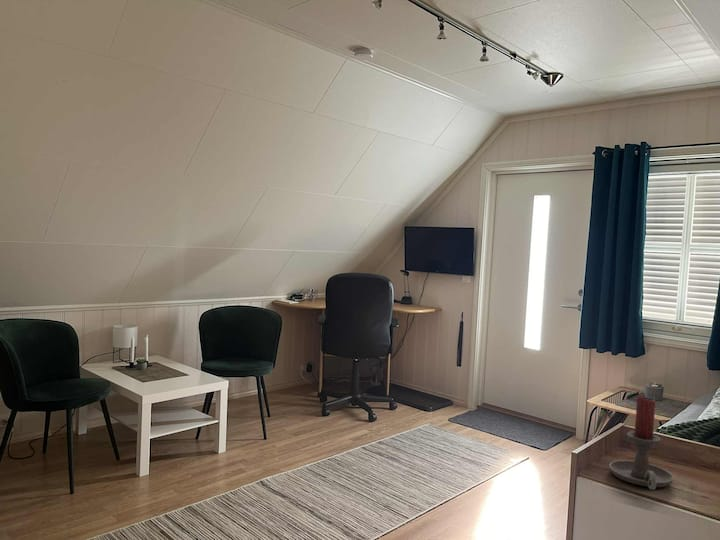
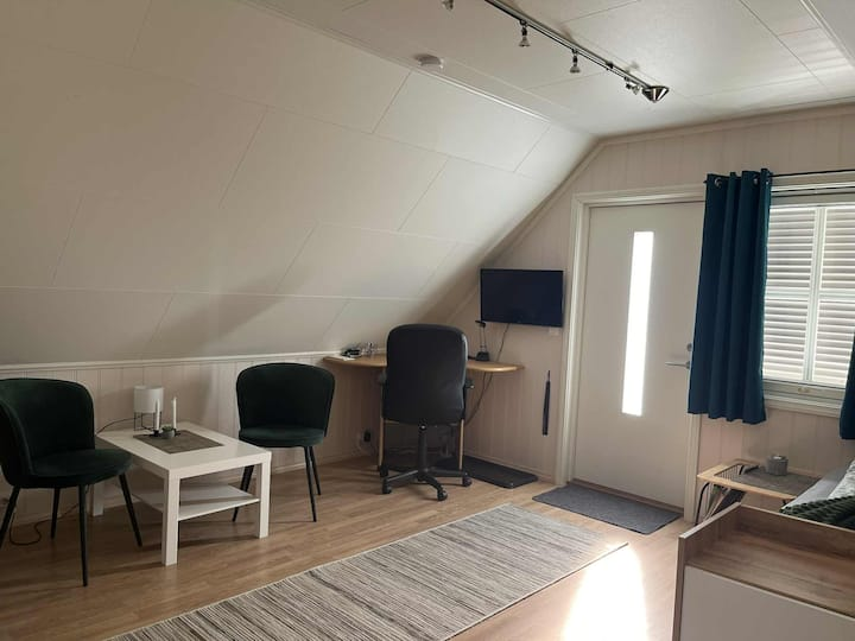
- candle holder [608,395,675,491]
